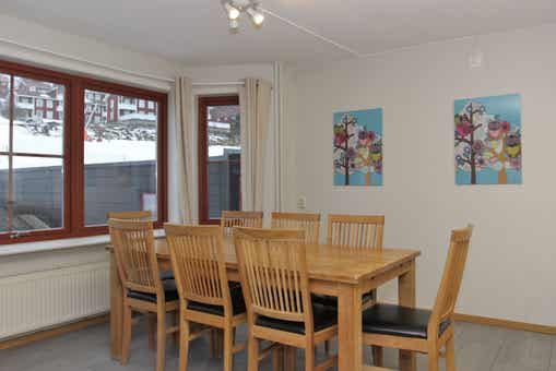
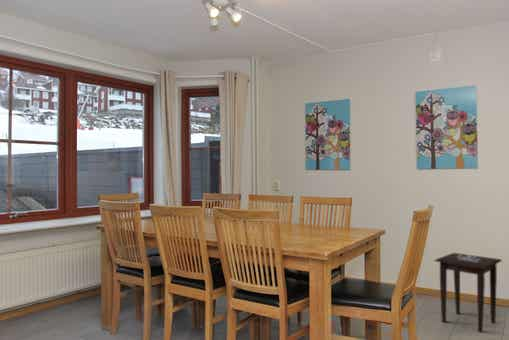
+ side table [433,252,503,333]
